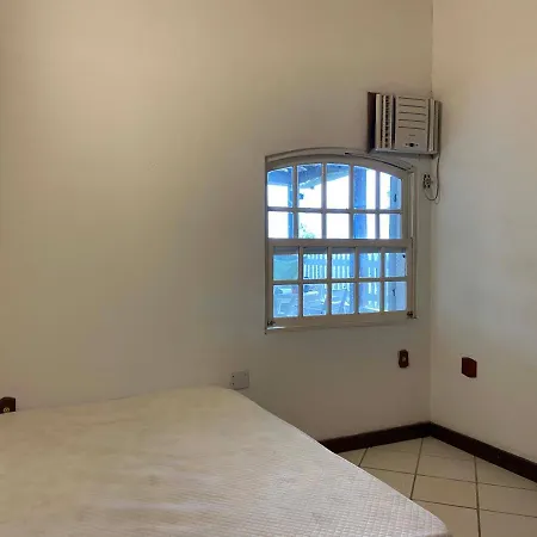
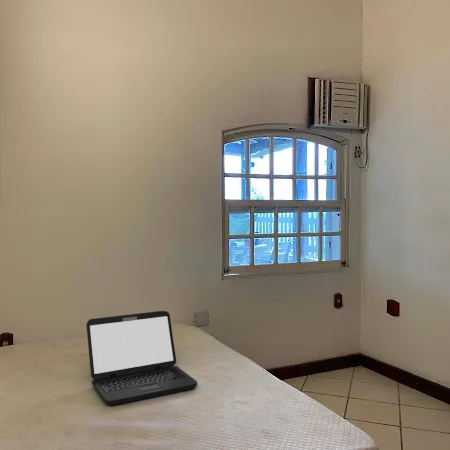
+ laptop [85,310,198,407]
